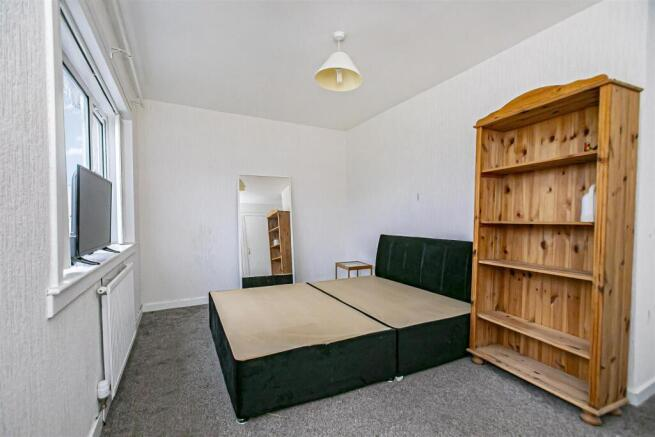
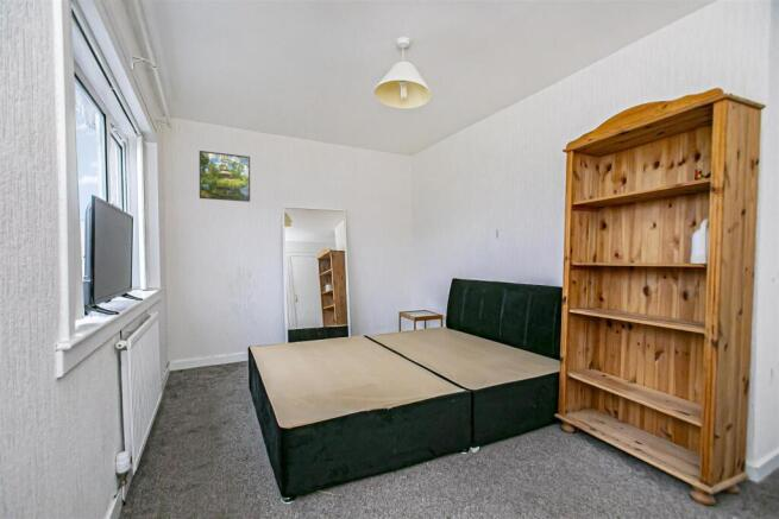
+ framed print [199,150,251,203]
